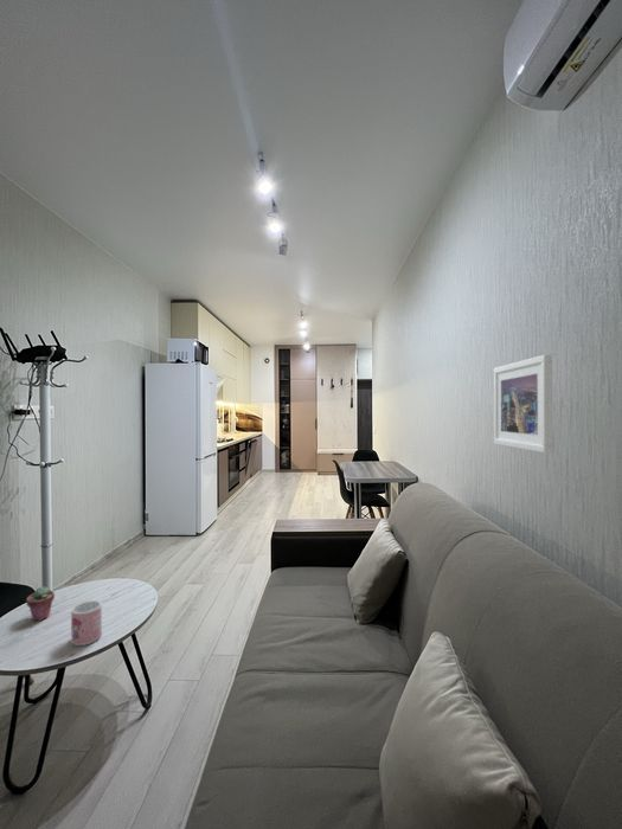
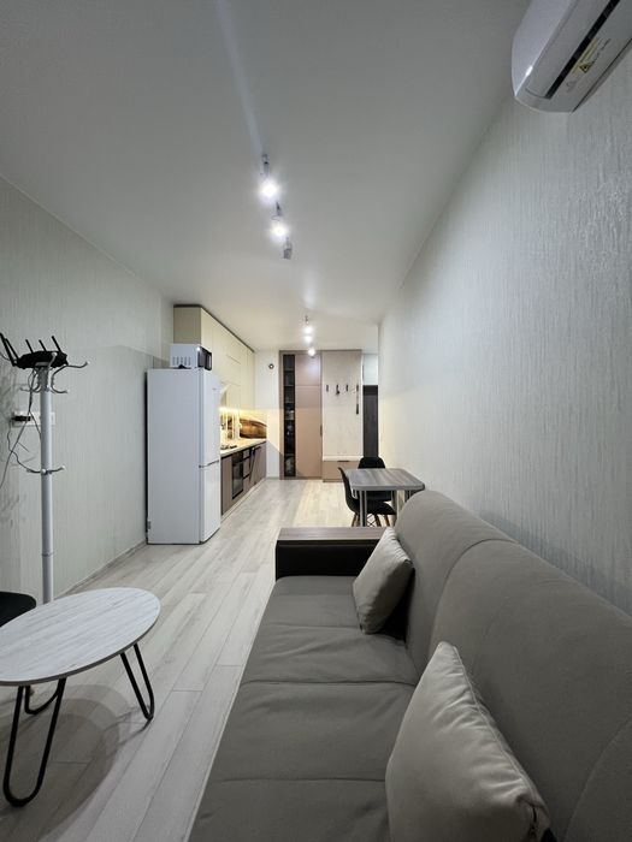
- mug [70,599,103,647]
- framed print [493,353,553,455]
- potted succulent [25,585,56,622]
